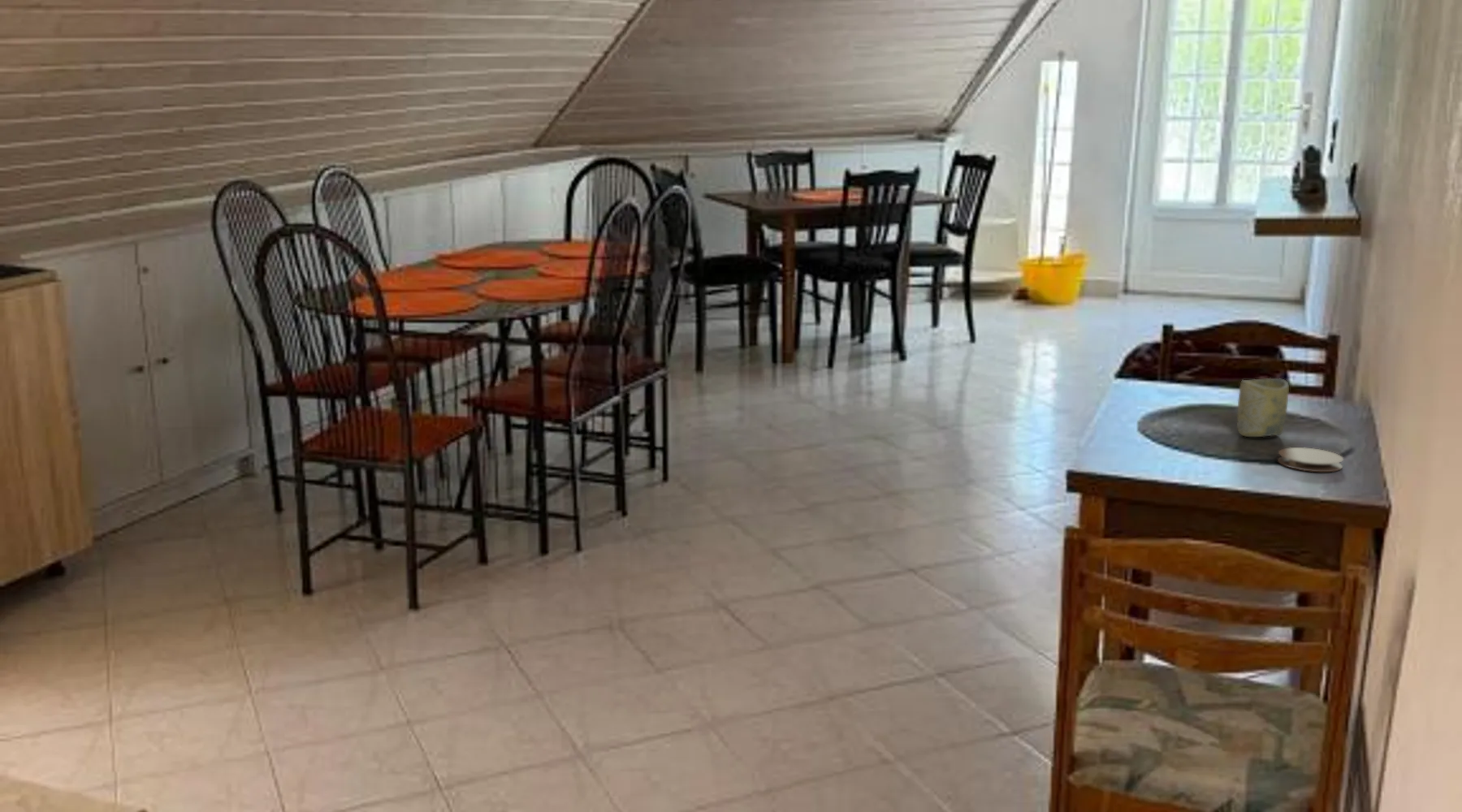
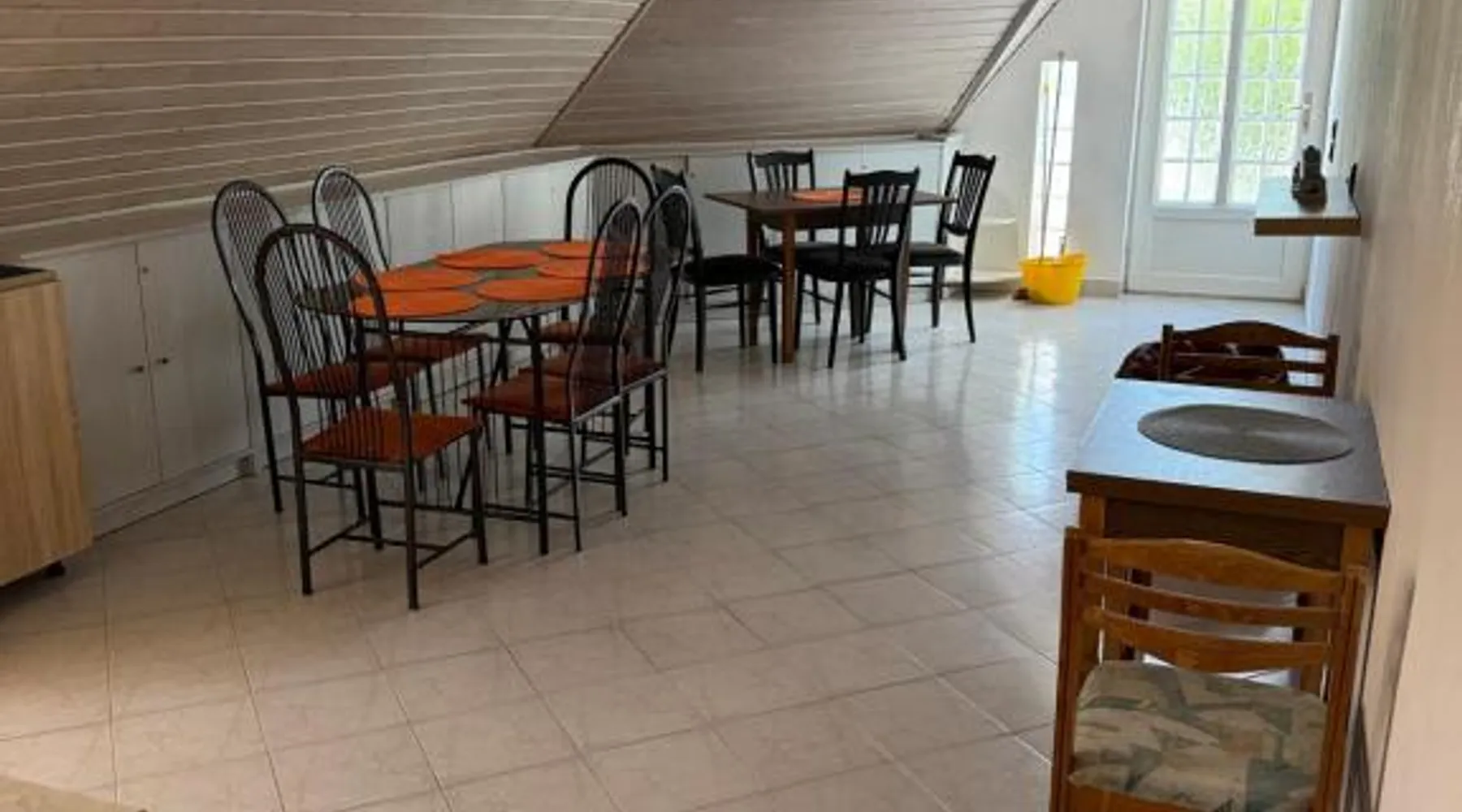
- cup [1236,378,1290,438]
- coaster [1277,447,1344,473]
